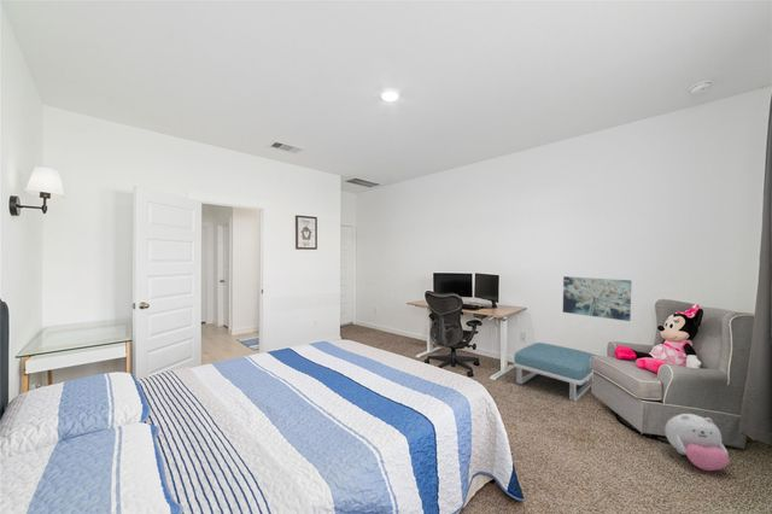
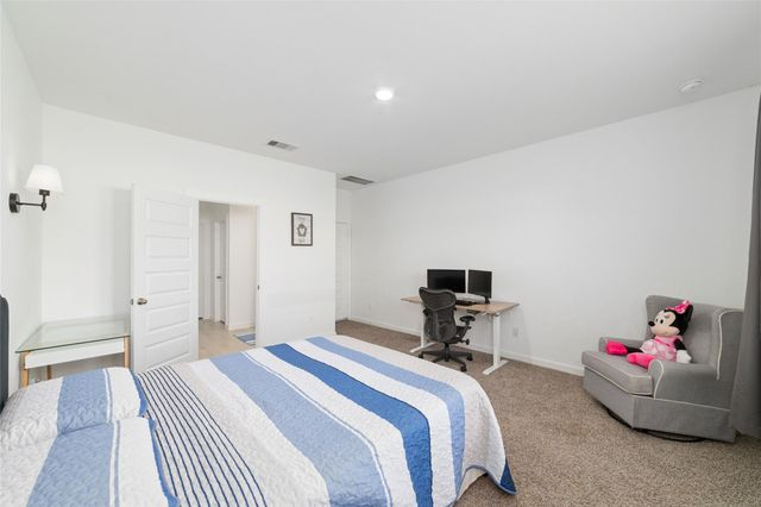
- wall art [562,275,632,322]
- plush toy [663,413,731,472]
- footstool [513,341,598,403]
